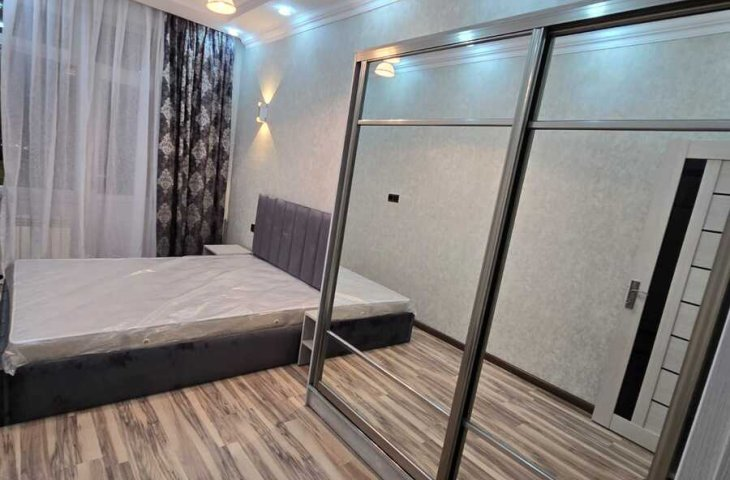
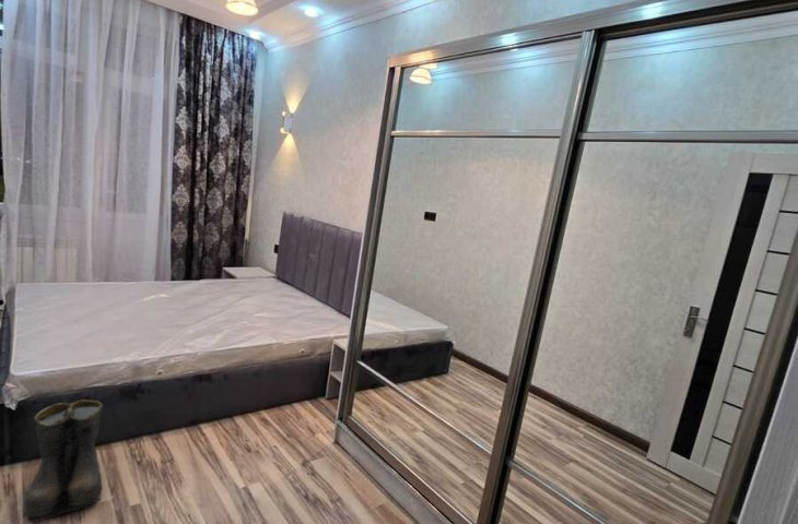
+ boots [23,398,104,523]
